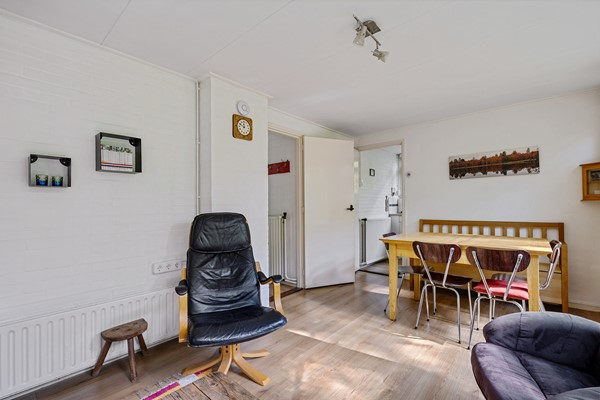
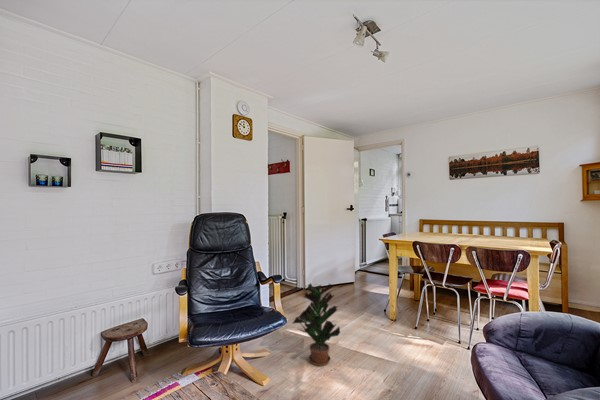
+ potted plant [291,282,341,367]
